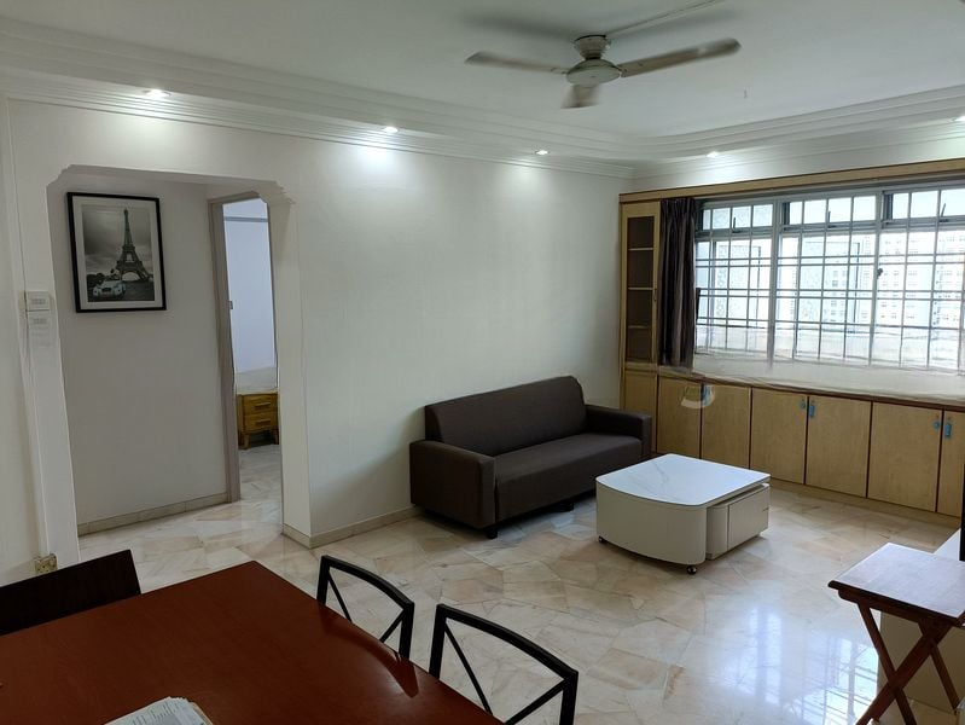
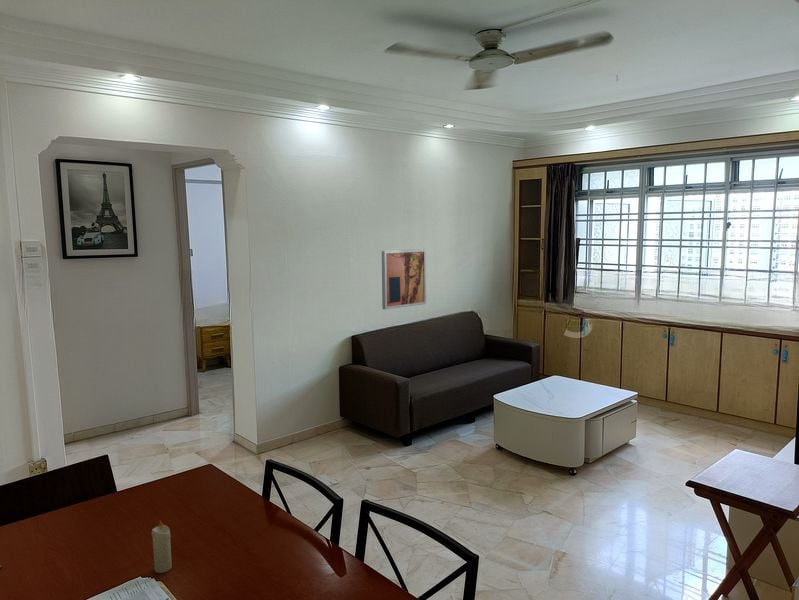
+ candle [151,520,173,574]
+ wall art [381,248,427,310]
